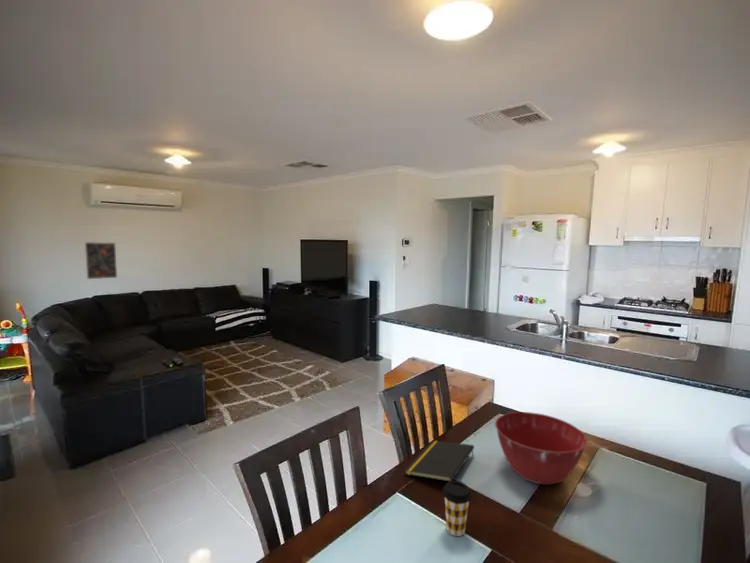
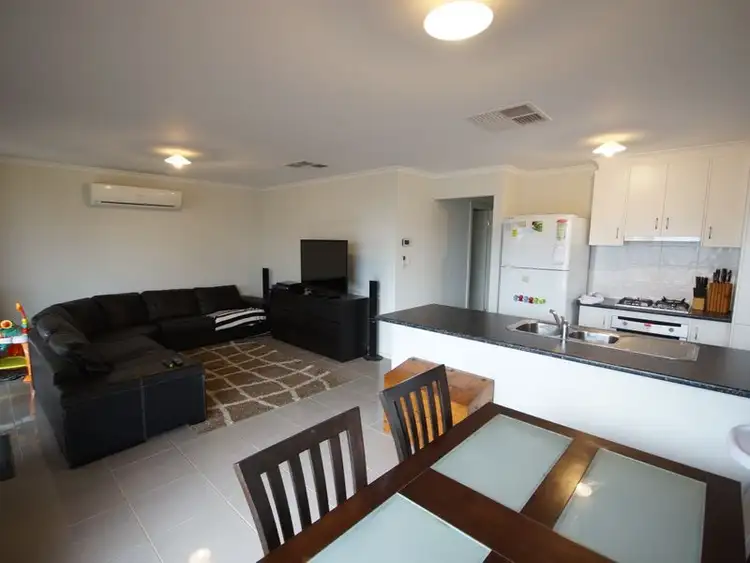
- mixing bowl [494,411,588,486]
- notepad [404,440,475,482]
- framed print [84,241,118,280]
- coffee cup [442,480,473,537]
